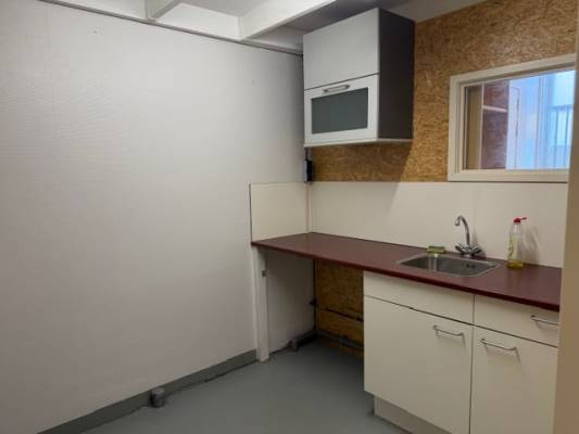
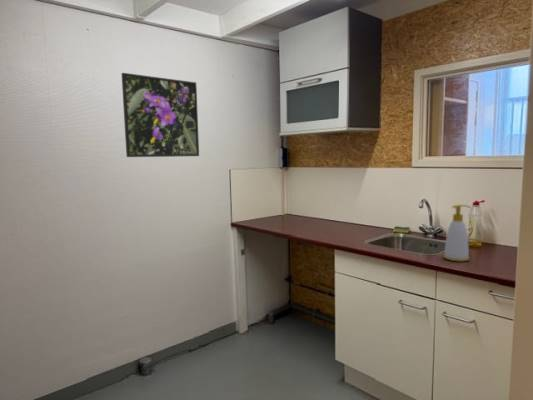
+ soap bottle [443,204,472,262]
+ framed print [121,72,200,158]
